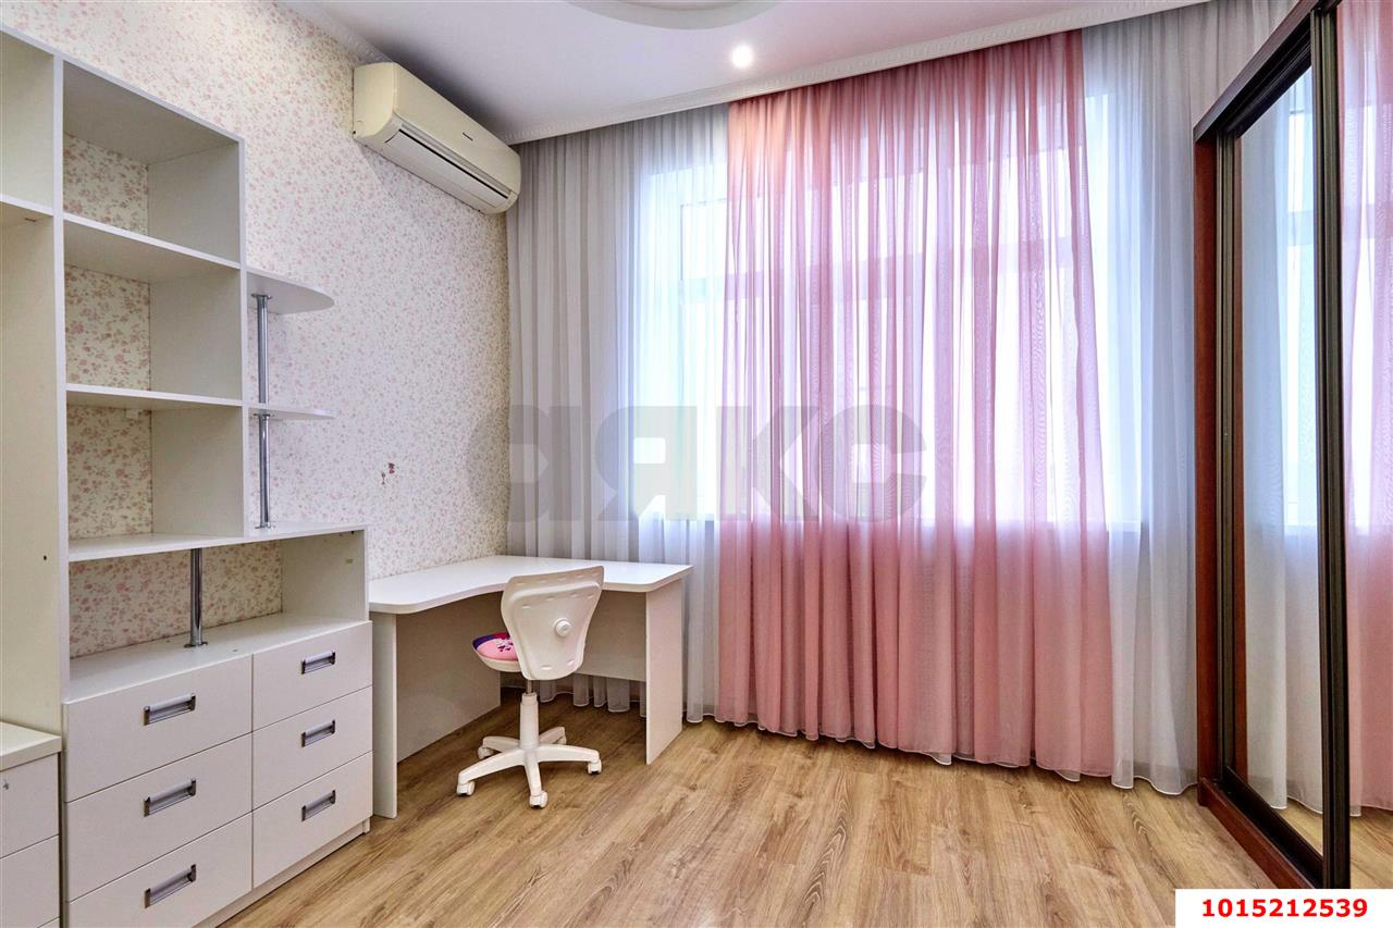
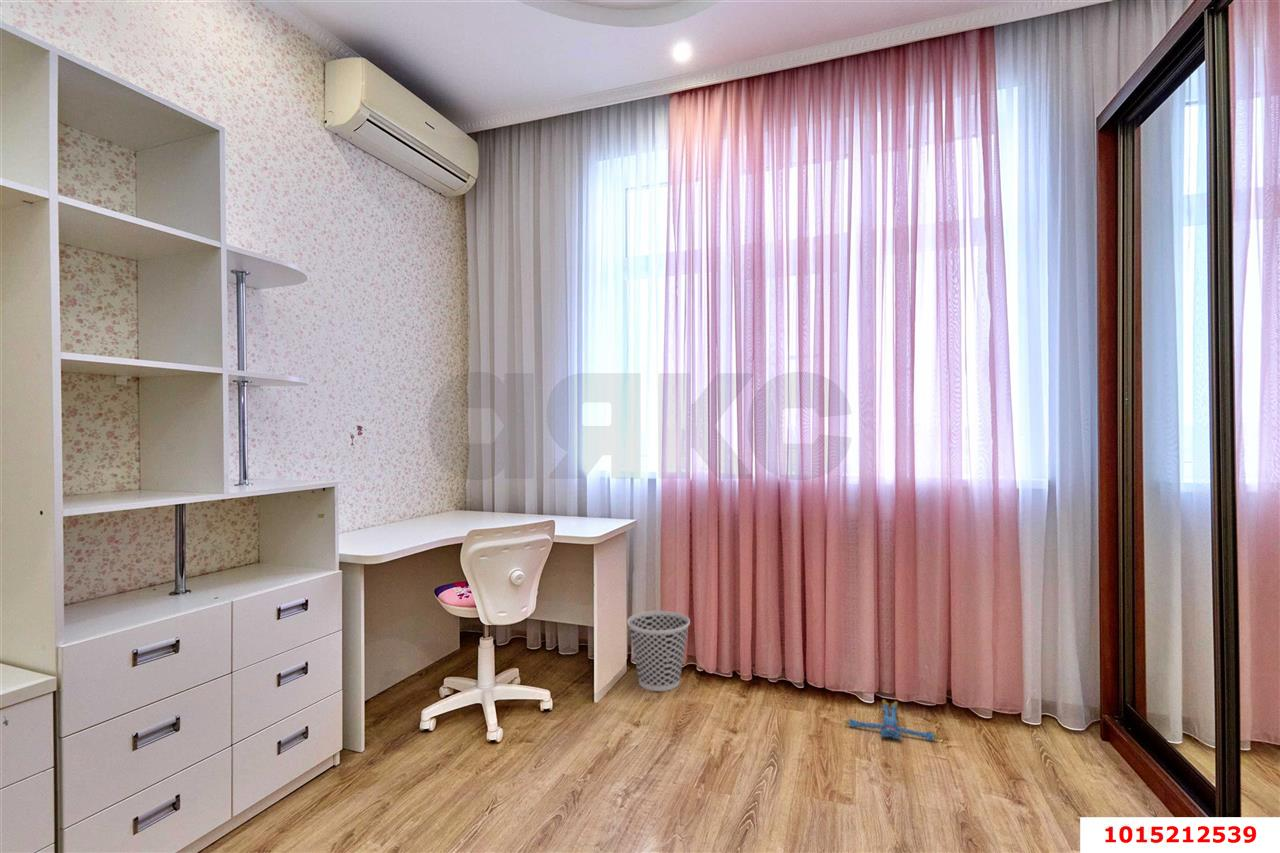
+ wastebasket [626,610,691,692]
+ plush toy [844,699,940,742]
